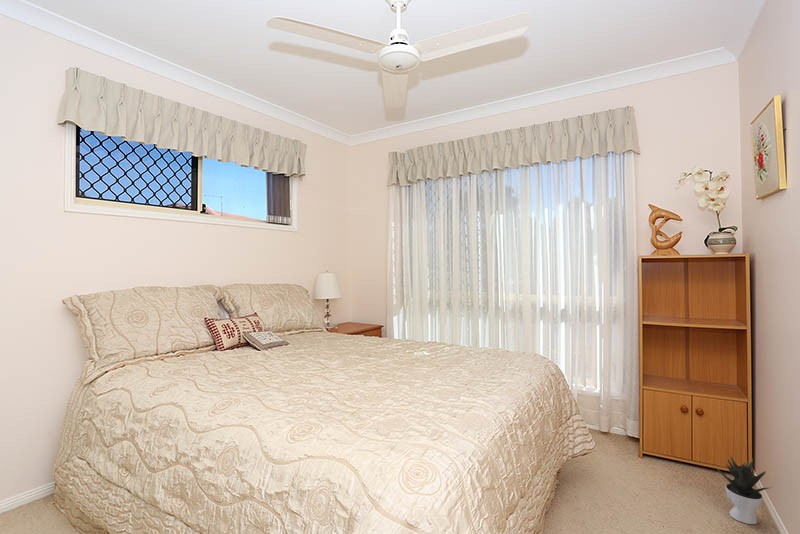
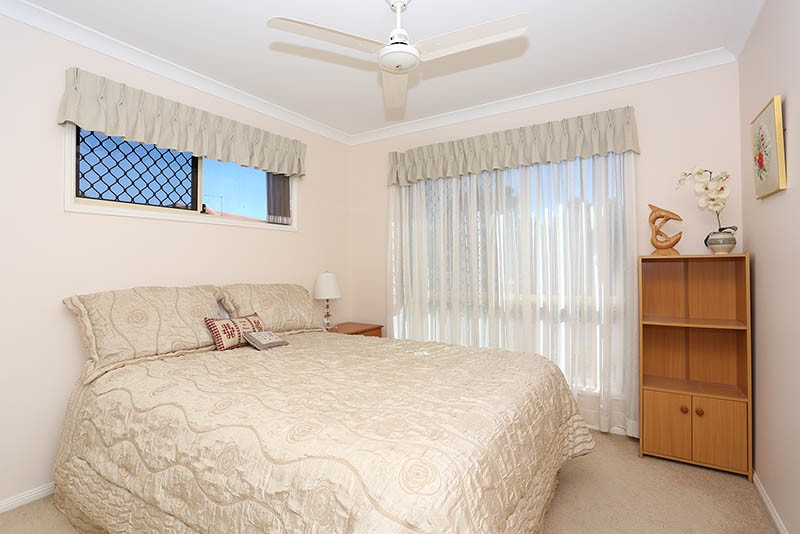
- potted plant [715,453,773,525]
